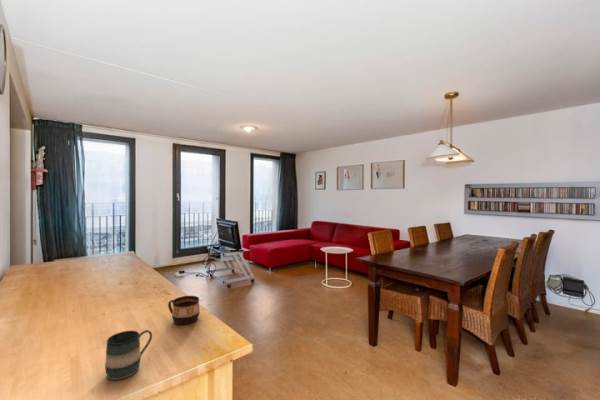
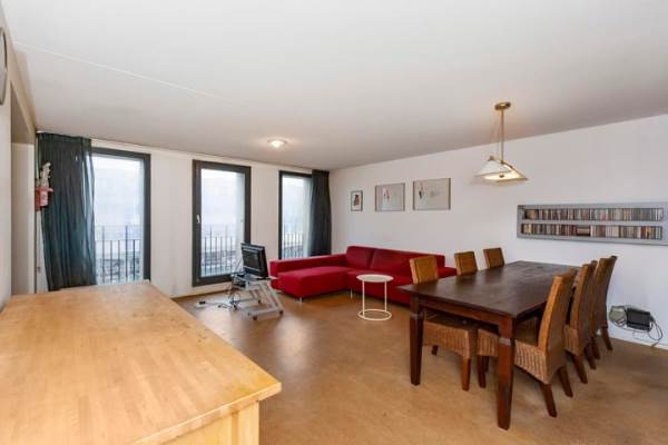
- cup [167,295,201,325]
- mug [104,329,153,381]
